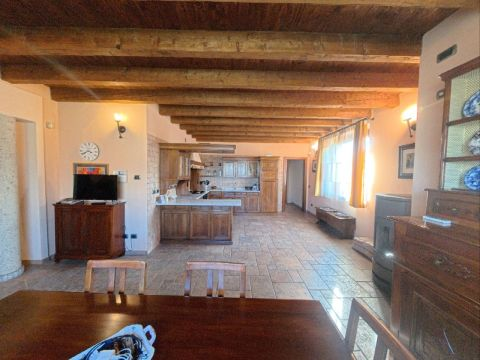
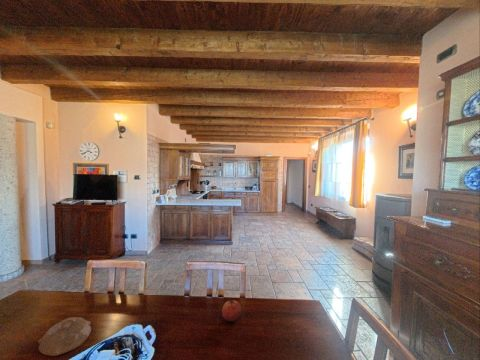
+ fruit [221,299,242,322]
+ bowl [37,316,92,357]
